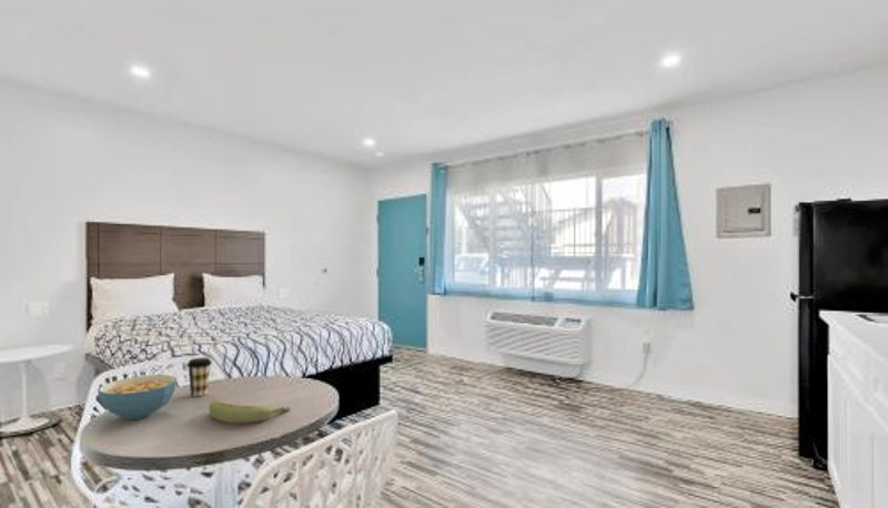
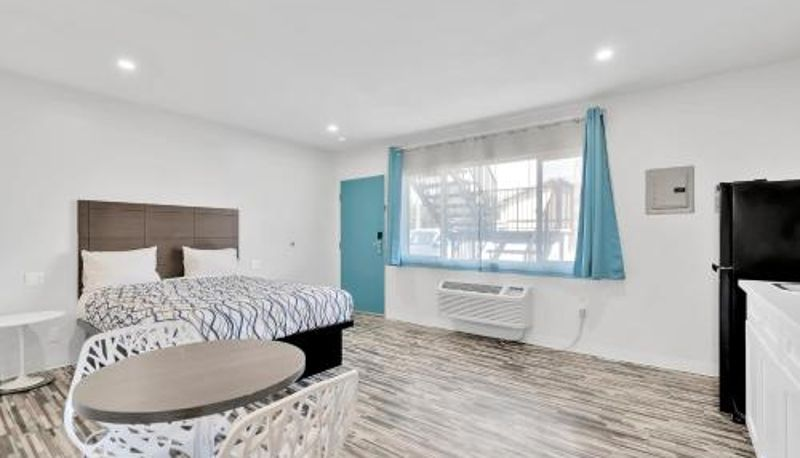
- coffee cup [185,357,213,397]
- banana [208,398,292,424]
- cereal bowl [97,374,179,420]
